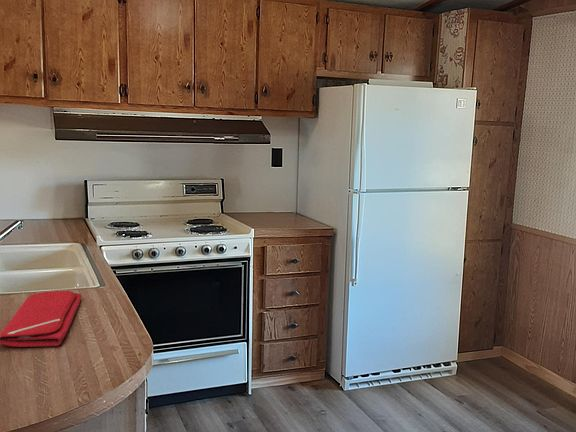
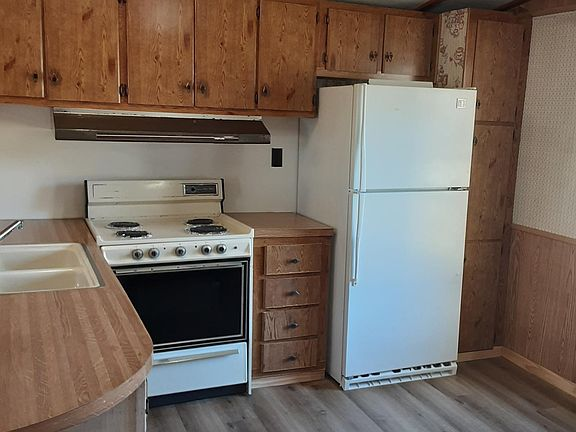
- dish drying mat [0,290,82,348]
